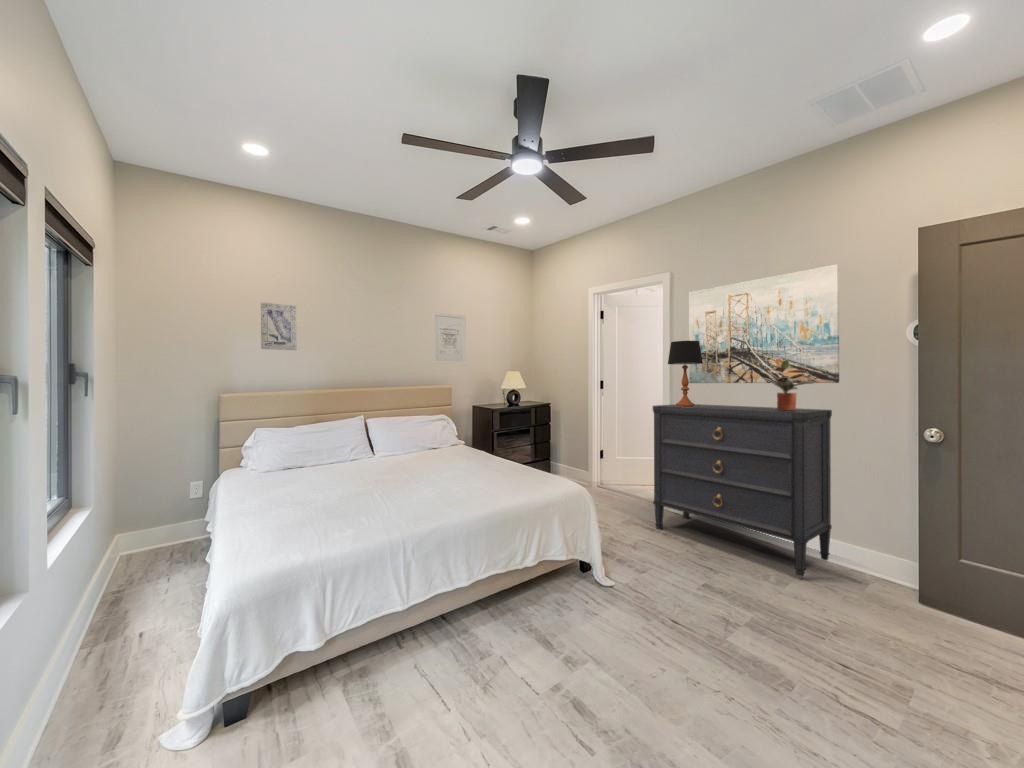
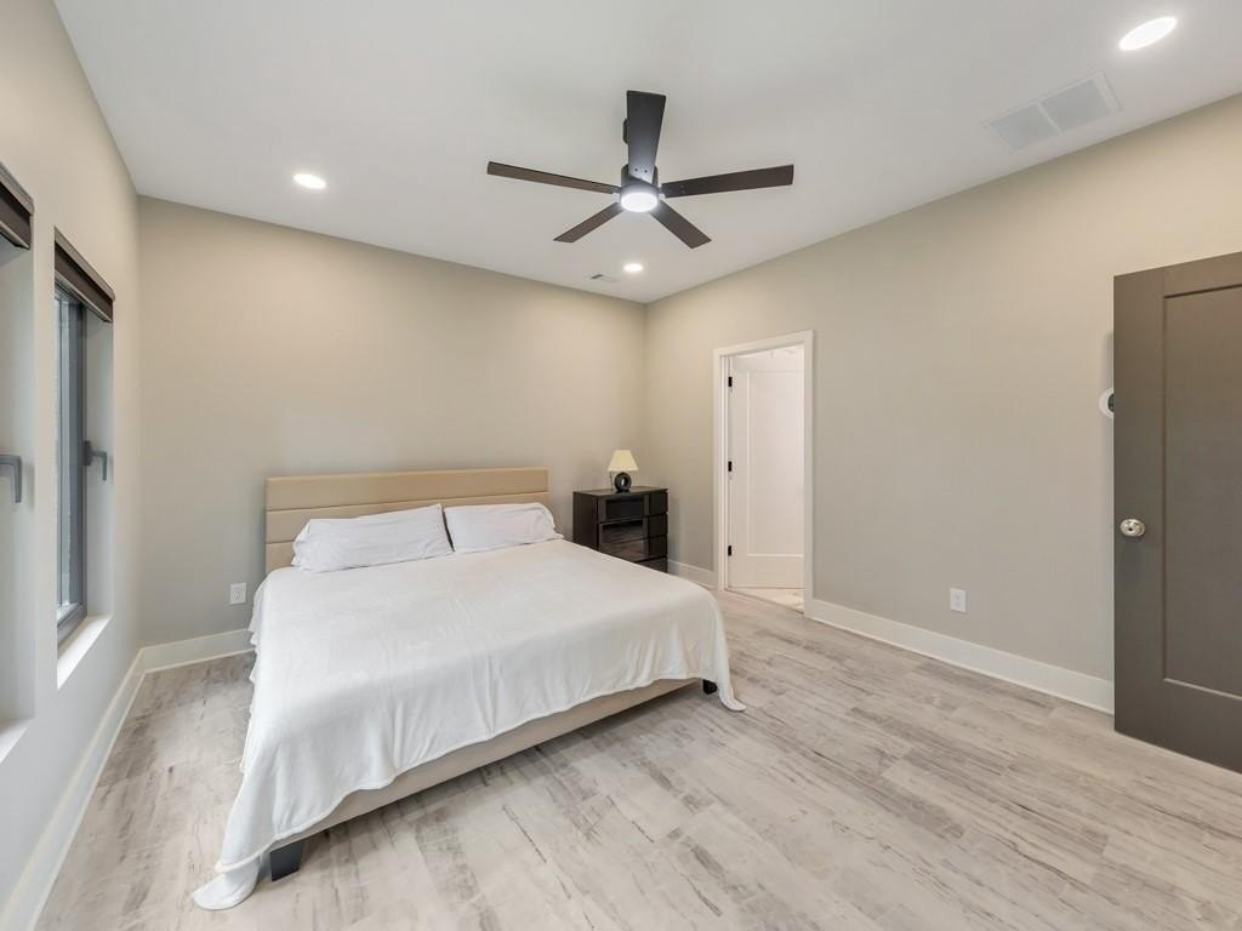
- wall art [432,311,467,366]
- dresser [652,403,833,578]
- potted plant [762,358,815,410]
- wall art [260,301,298,351]
- wall art [688,263,840,384]
- table lamp [667,340,703,407]
